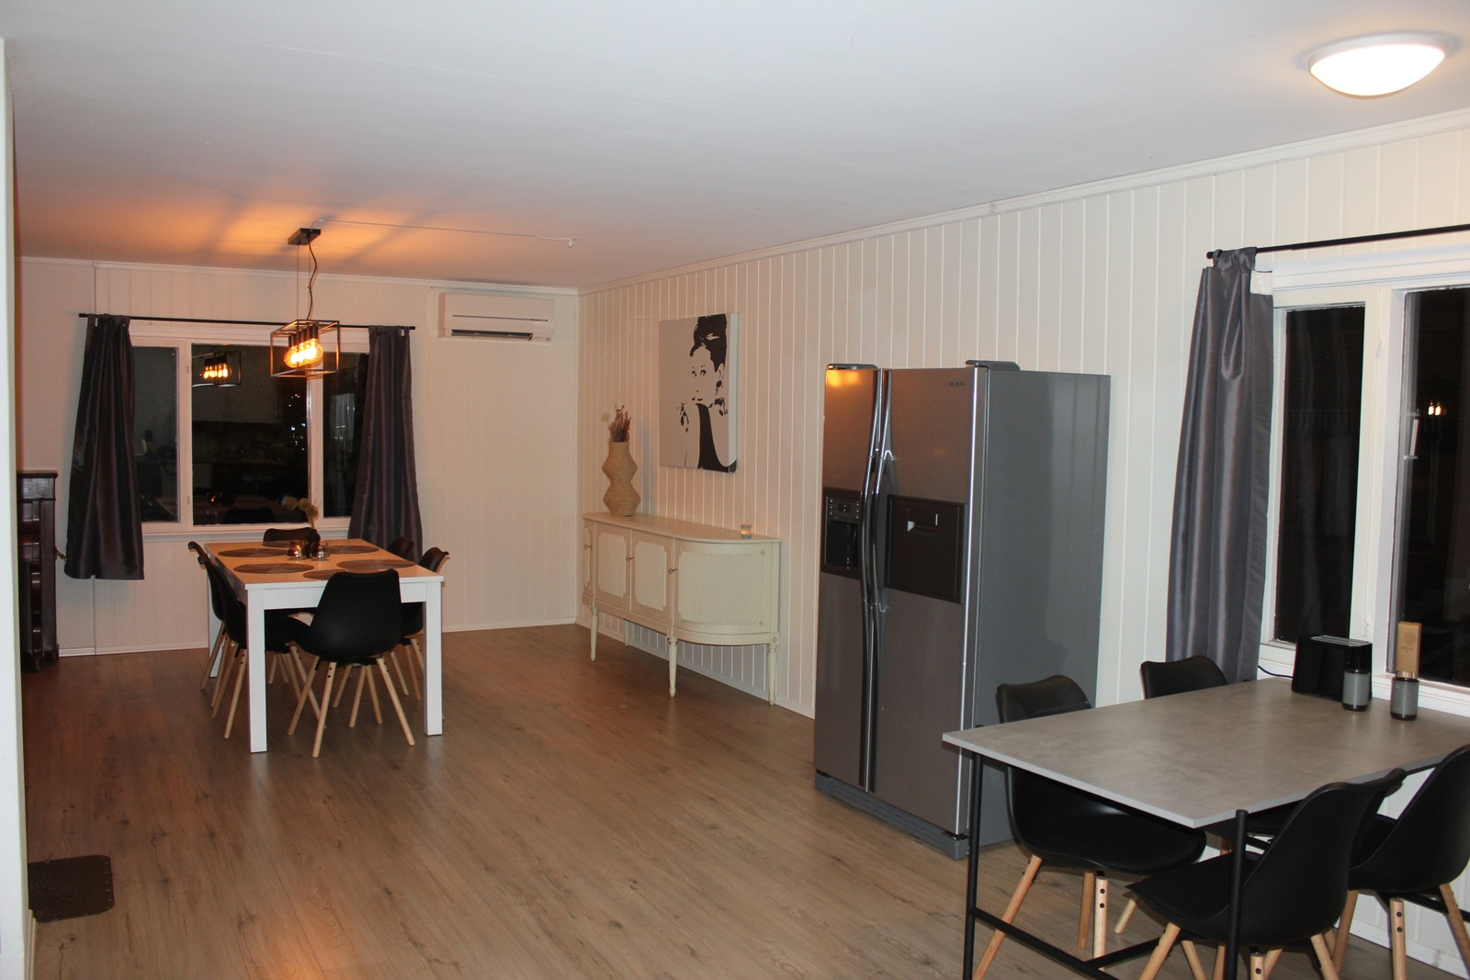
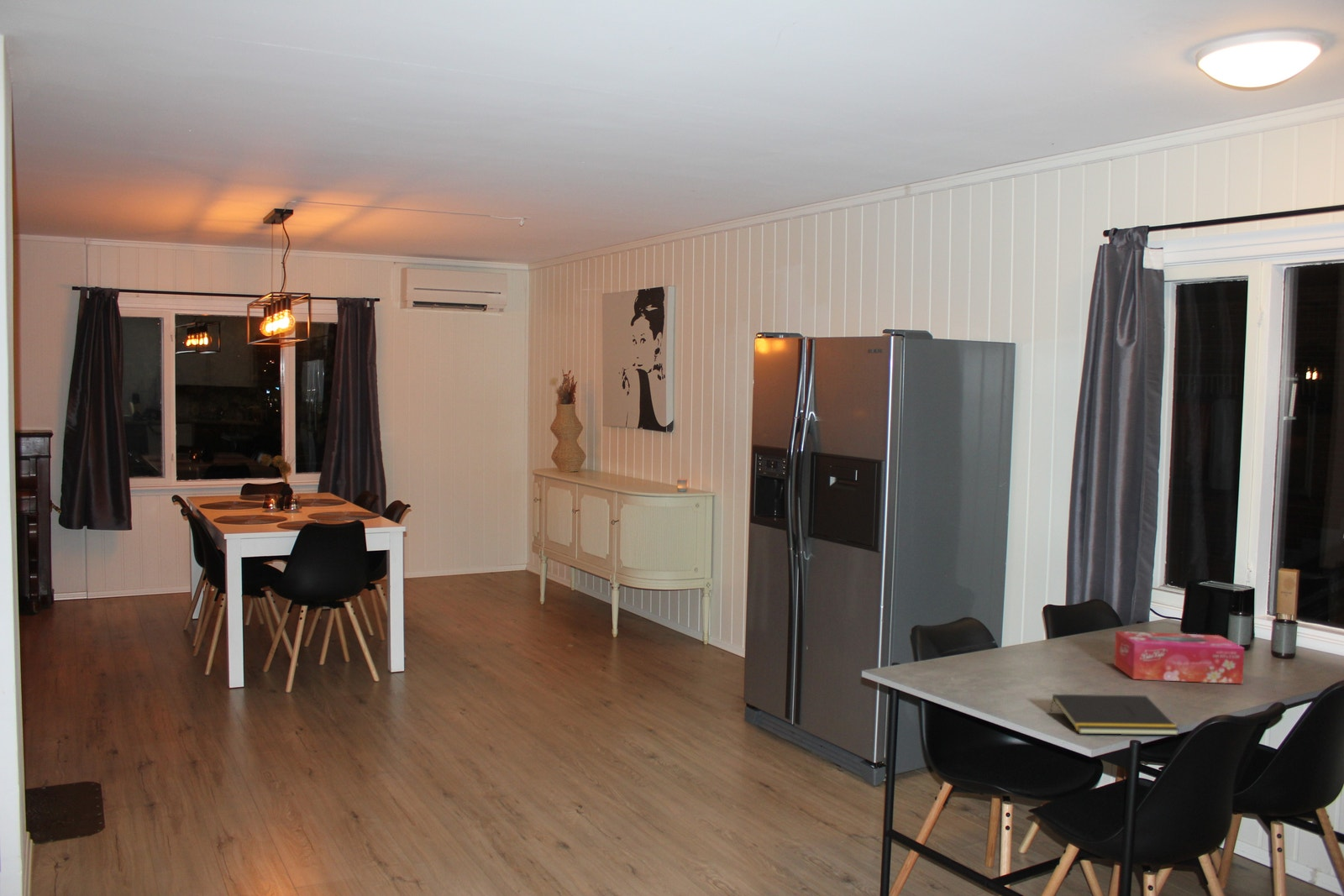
+ tissue box [1113,631,1245,684]
+ notepad [1049,694,1180,736]
